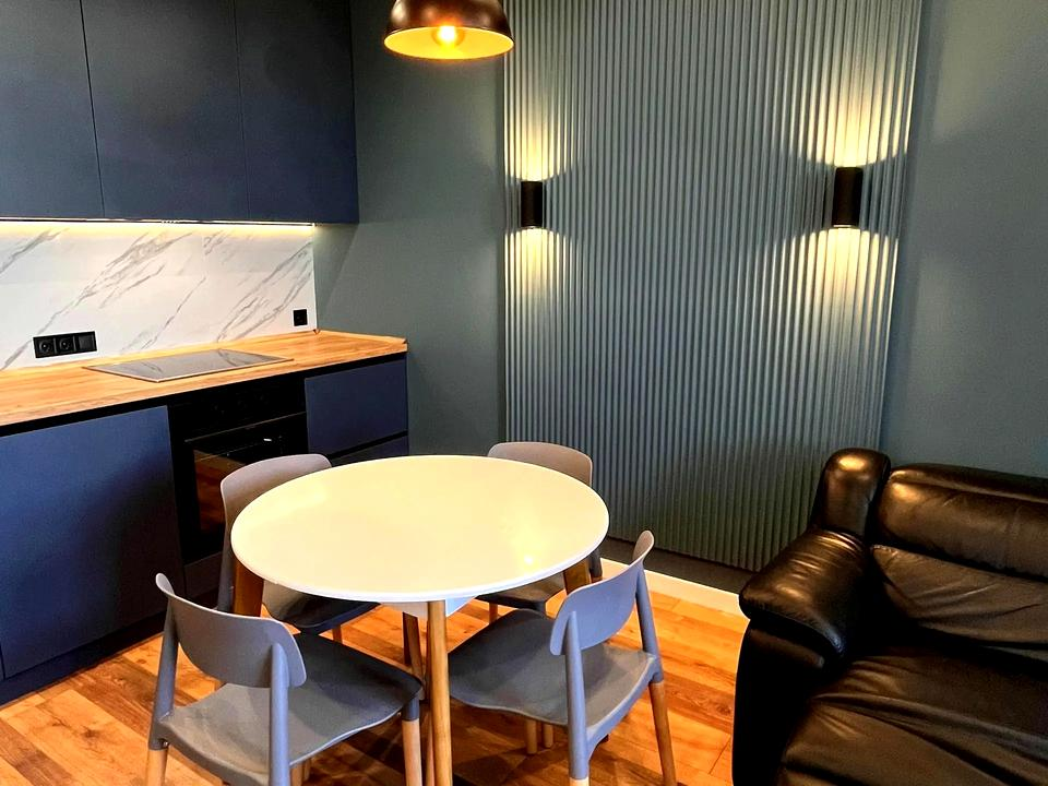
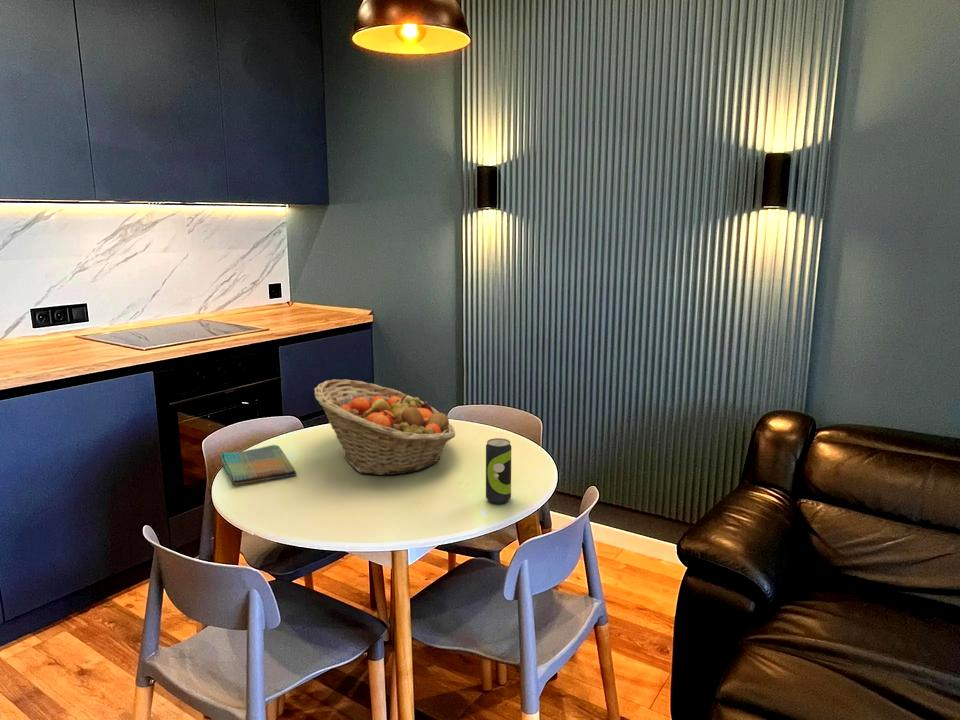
+ beverage can [485,437,512,505]
+ dish towel [219,444,297,486]
+ fruit basket [313,379,456,476]
